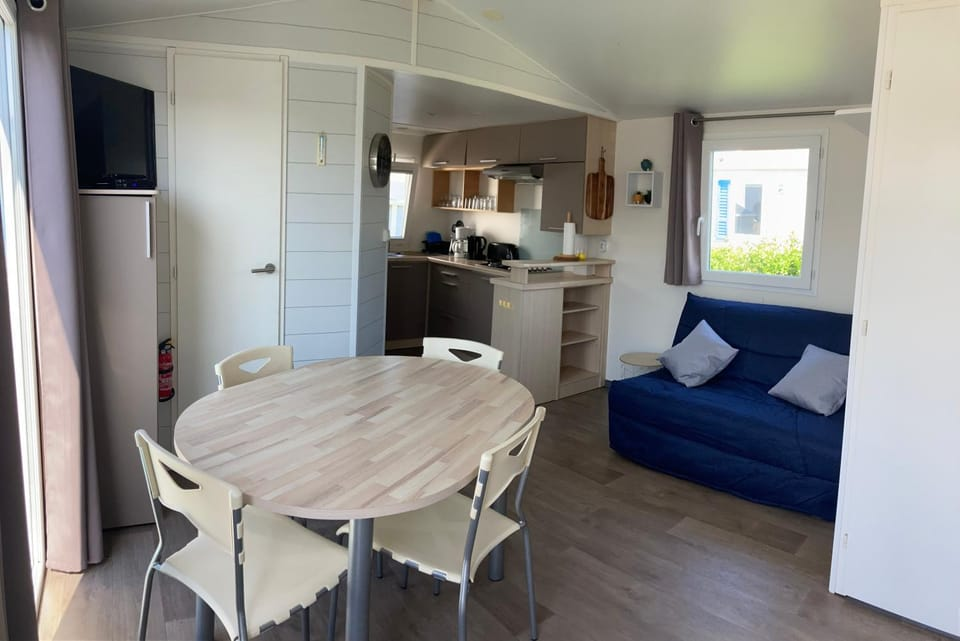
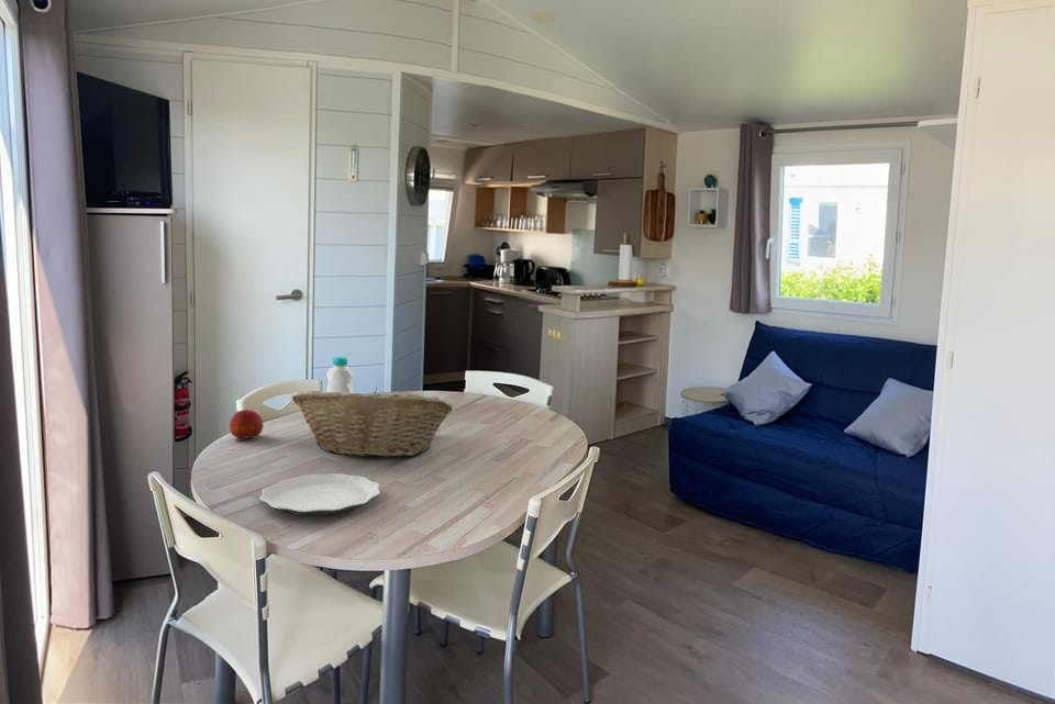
+ bottle [325,356,355,393]
+ fruit basket [291,385,454,458]
+ plate [258,472,381,516]
+ fruit [229,409,264,442]
